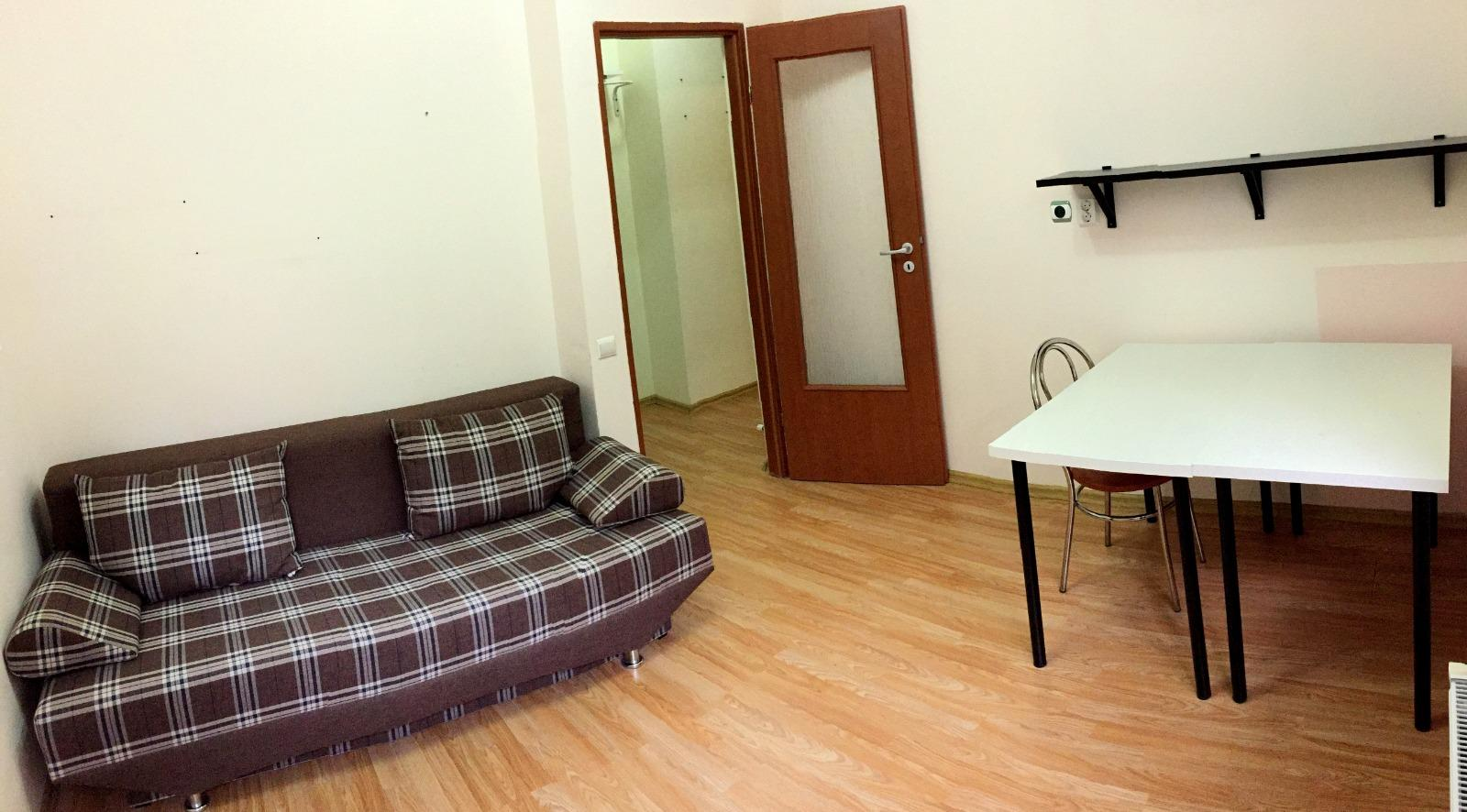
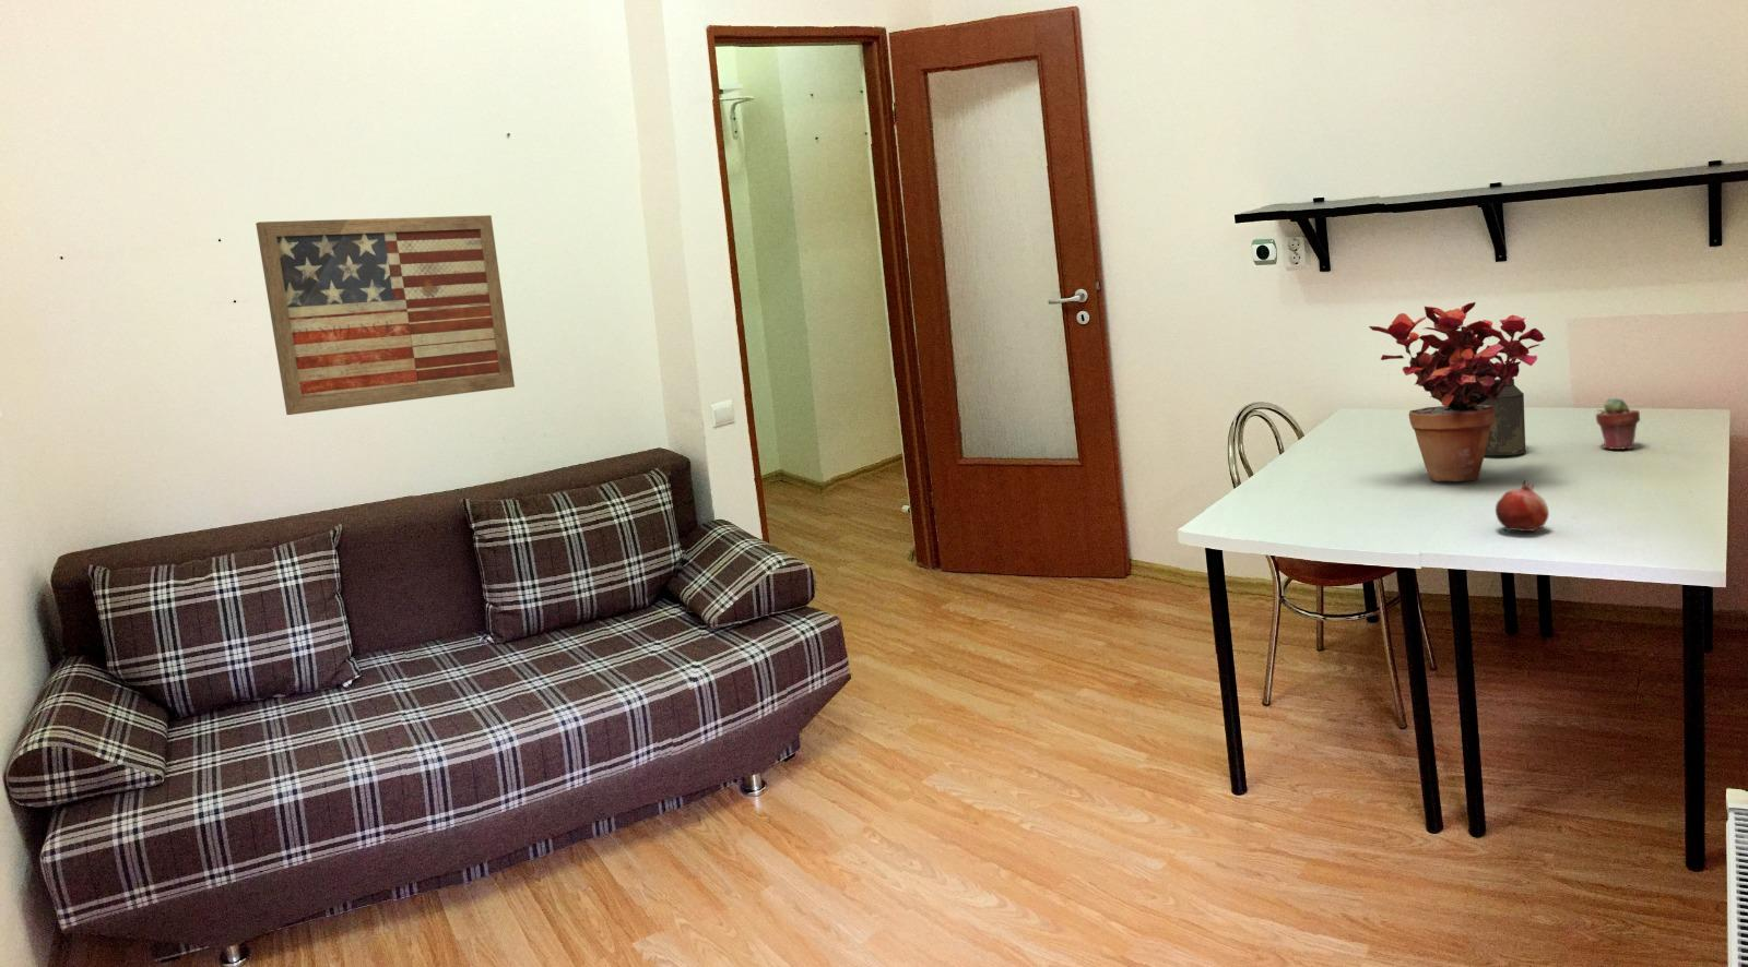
+ potted succulent [1595,398,1641,451]
+ fruit [1494,479,1550,532]
+ canister [1479,378,1528,456]
+ wall art [255,214,516,416]
+ potted plant [1368,301,1547,482]
